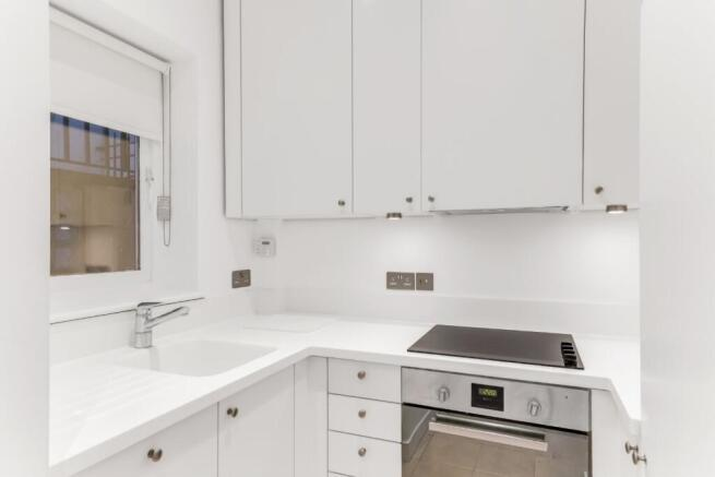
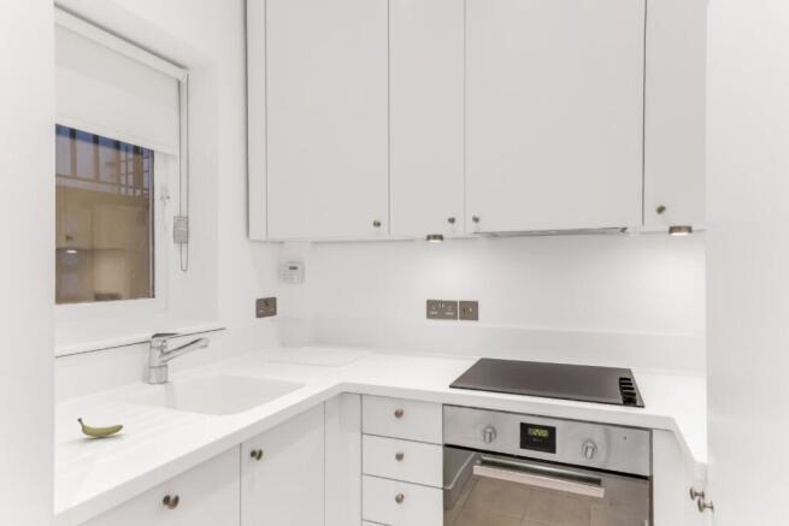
+ banana [76,416,124,438]
